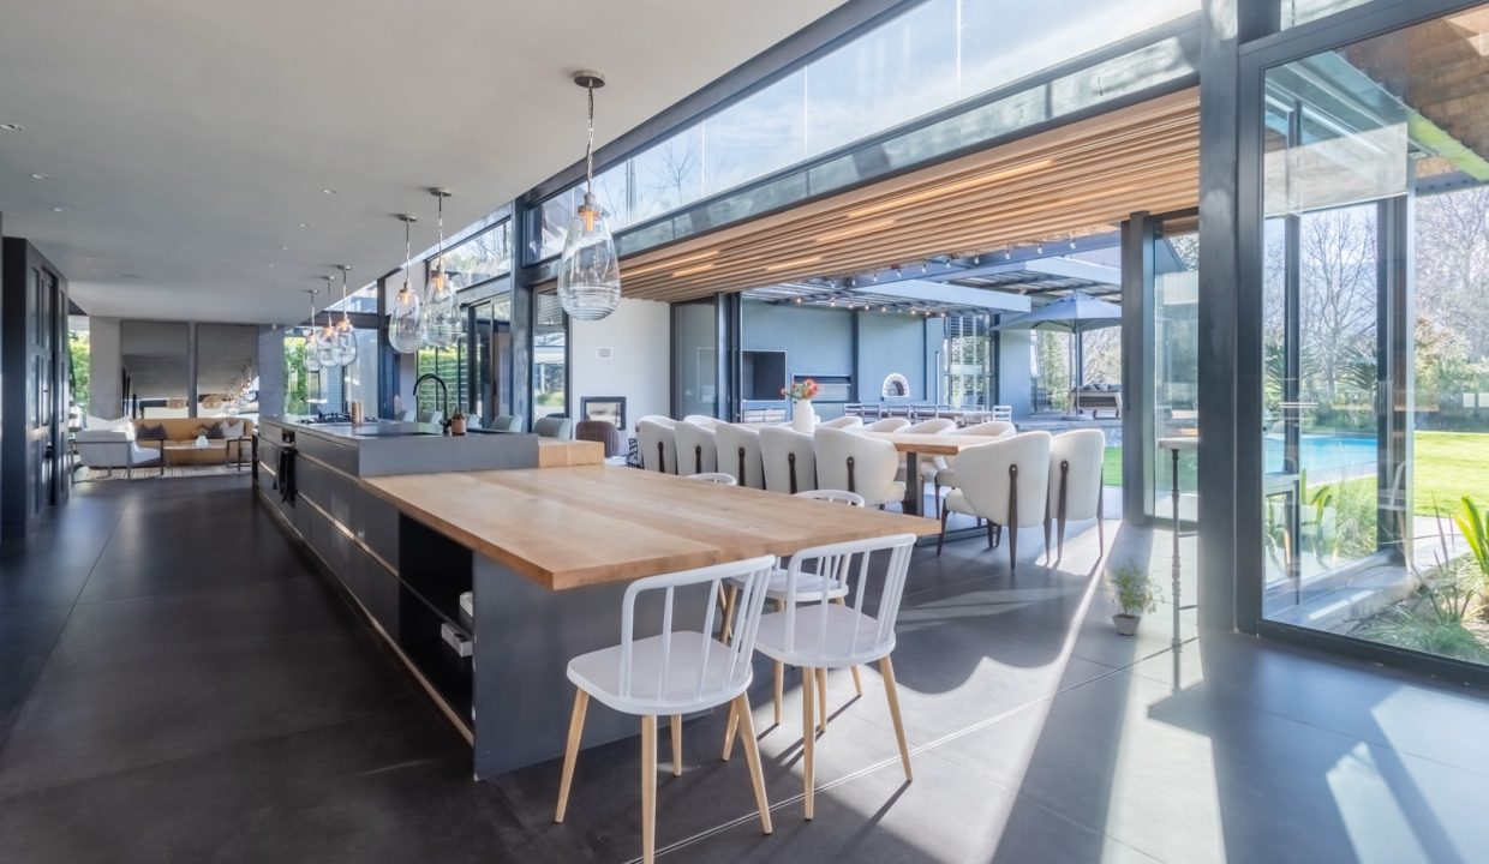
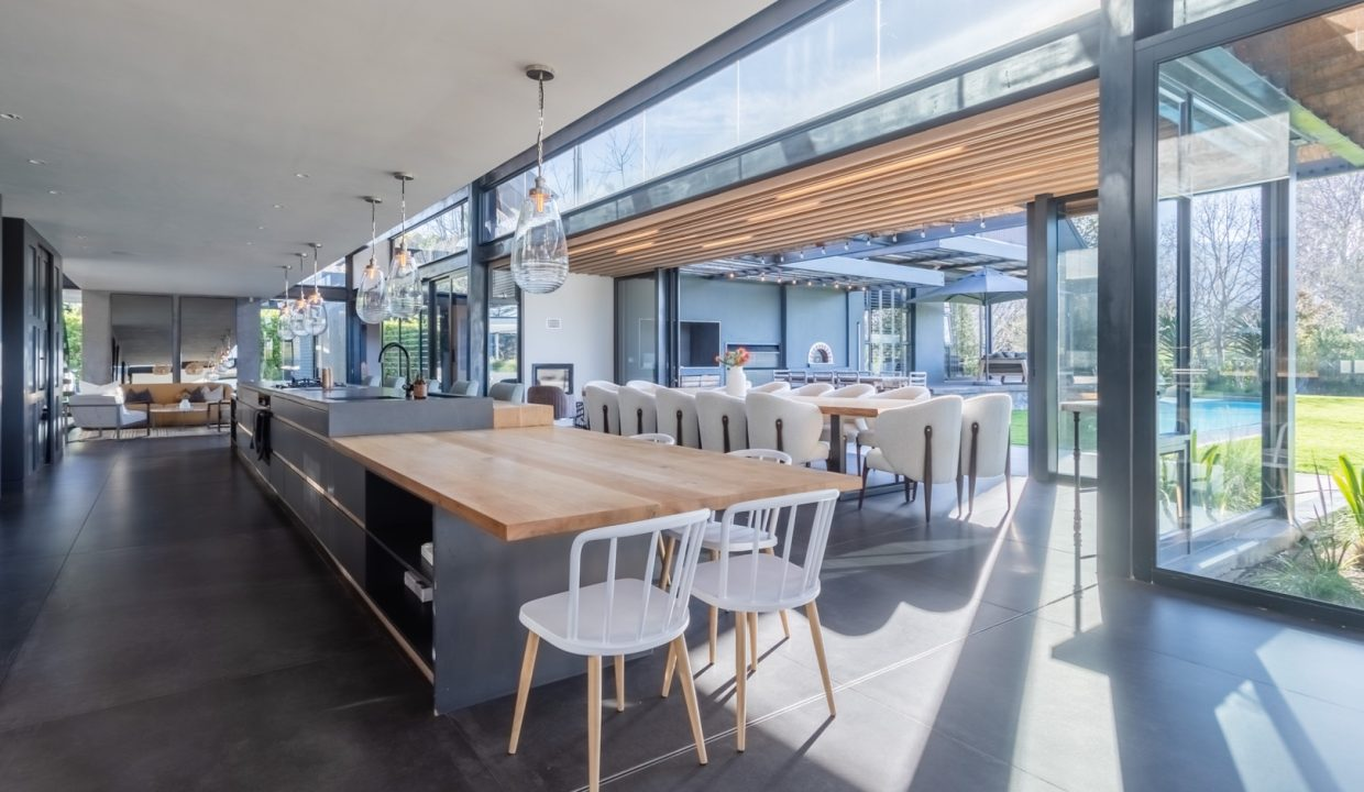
- potted plant [1101,559,1167,636]
